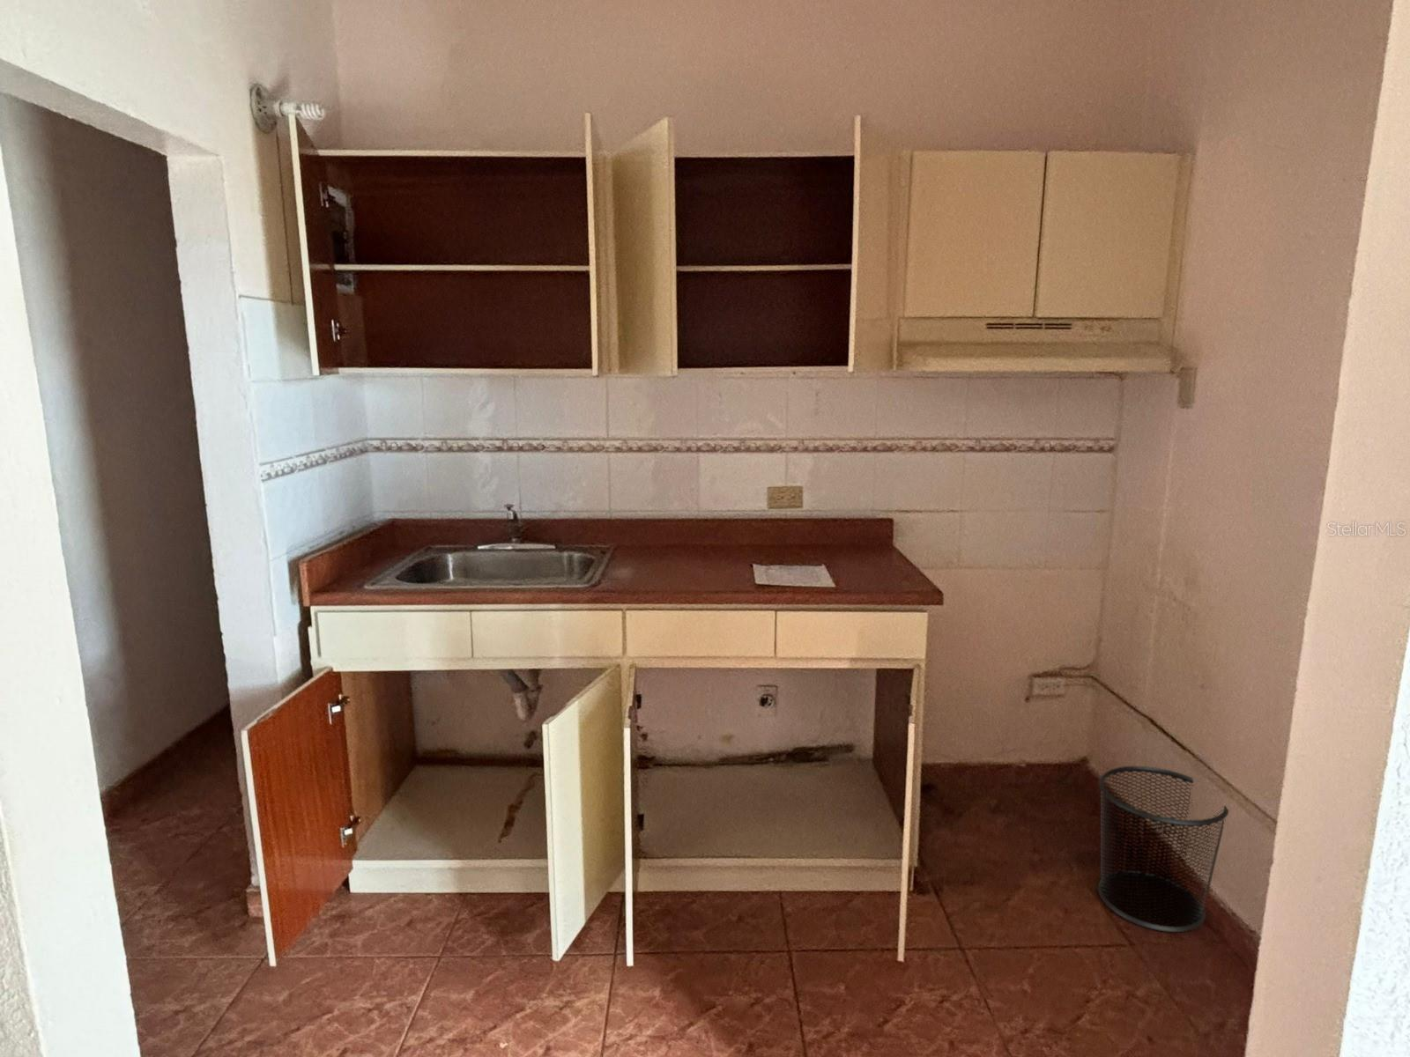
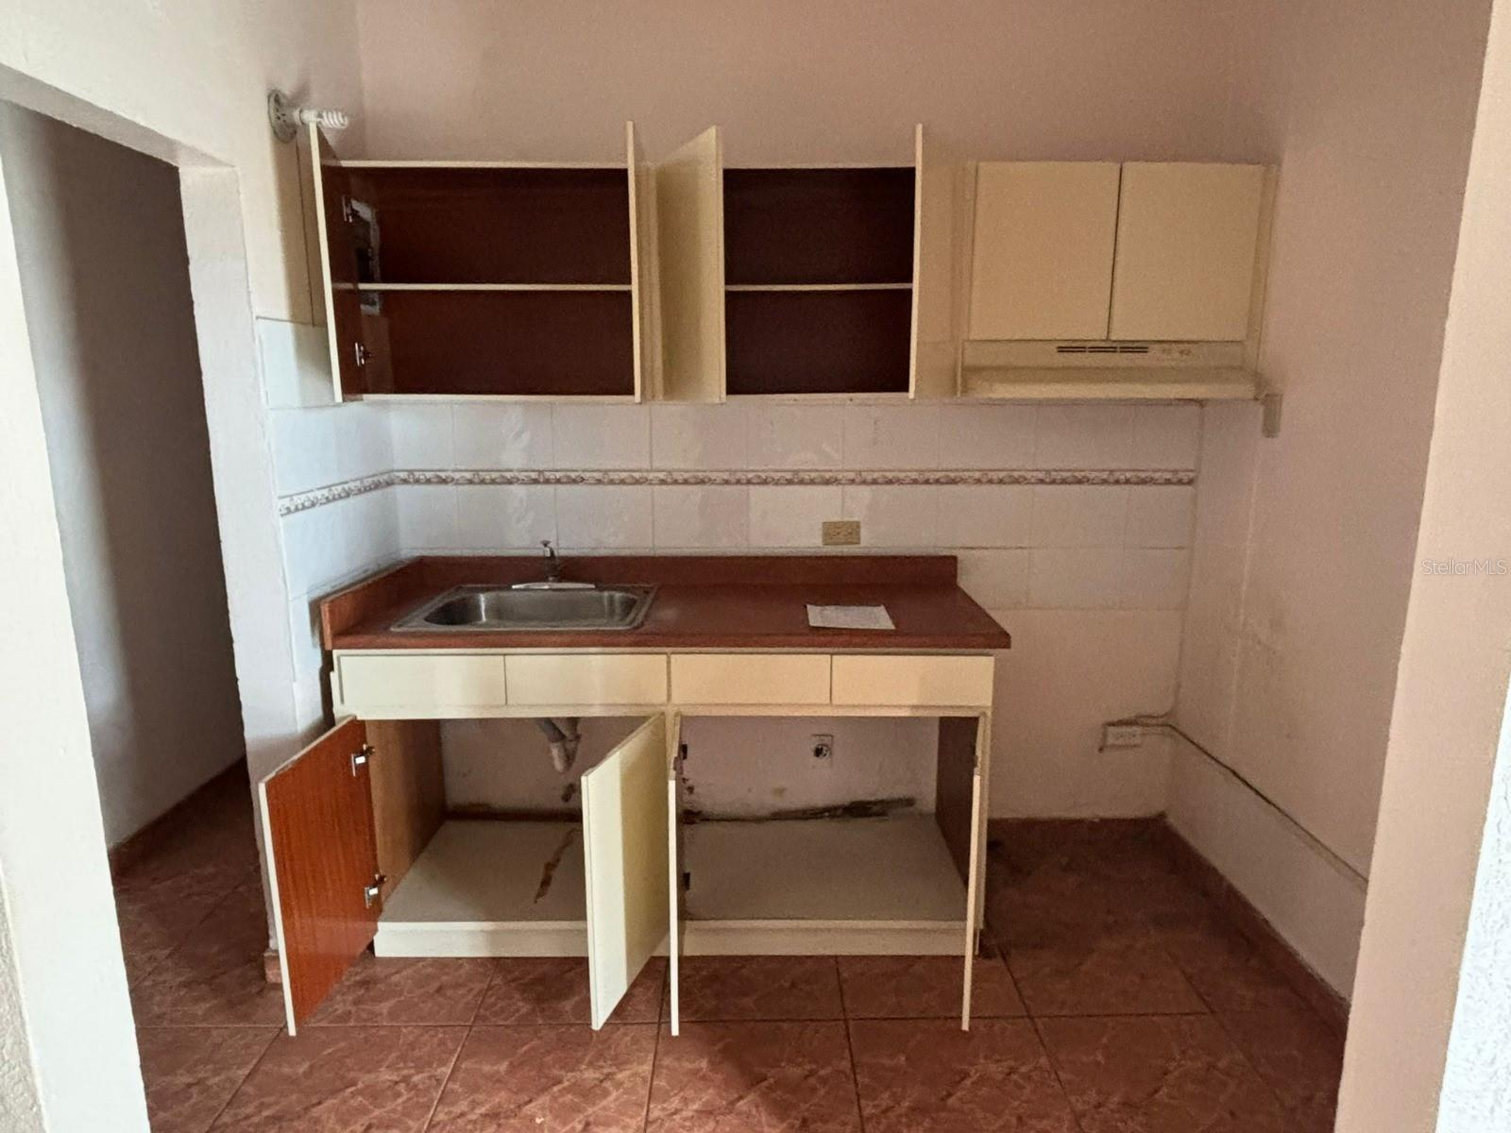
- trash can [1097,765,1229,933]
